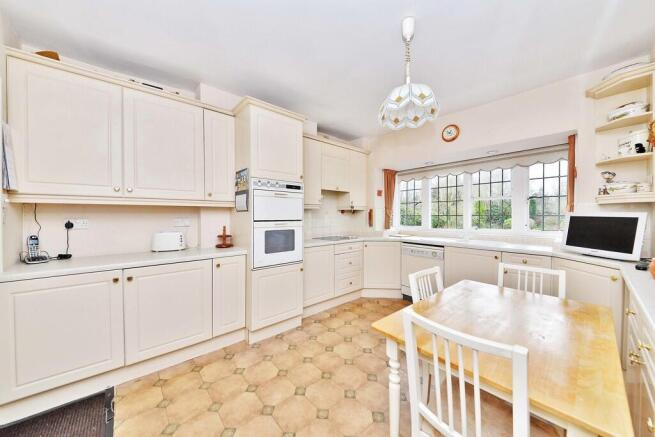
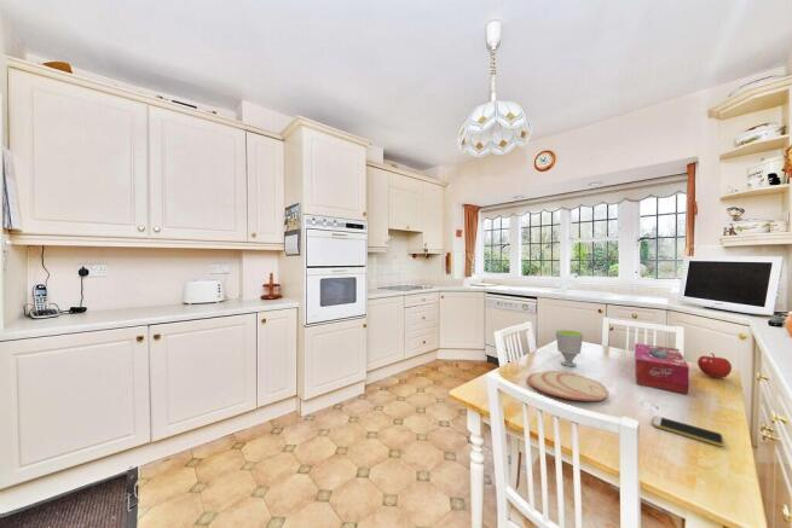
+ smartphone [651,414,725,447]
+ fruit [696,352,733,379]
+ plate [526,370,609,402]
+ cup [555,329,584,367]
+ tissue box [634,342,690,395]
